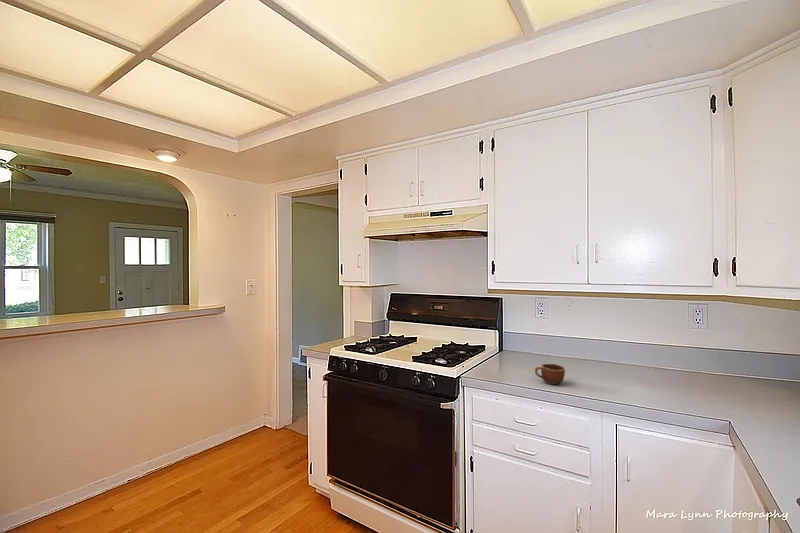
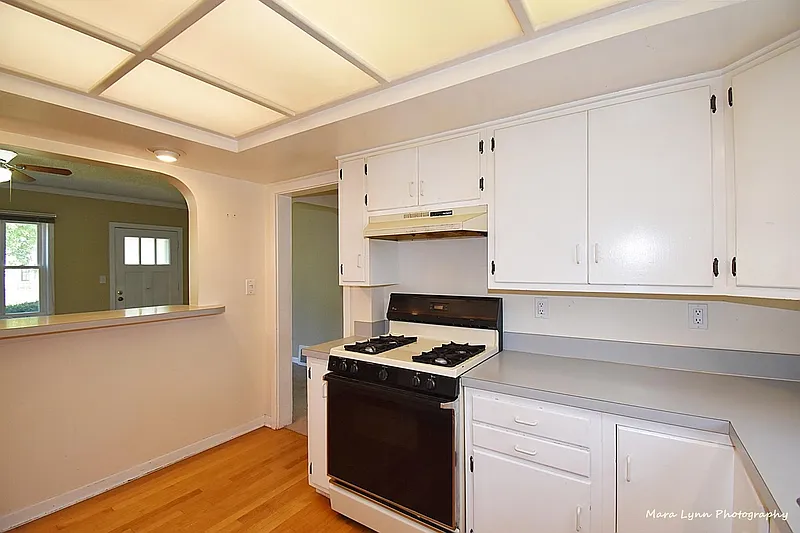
- mug [534,363,566,386]
